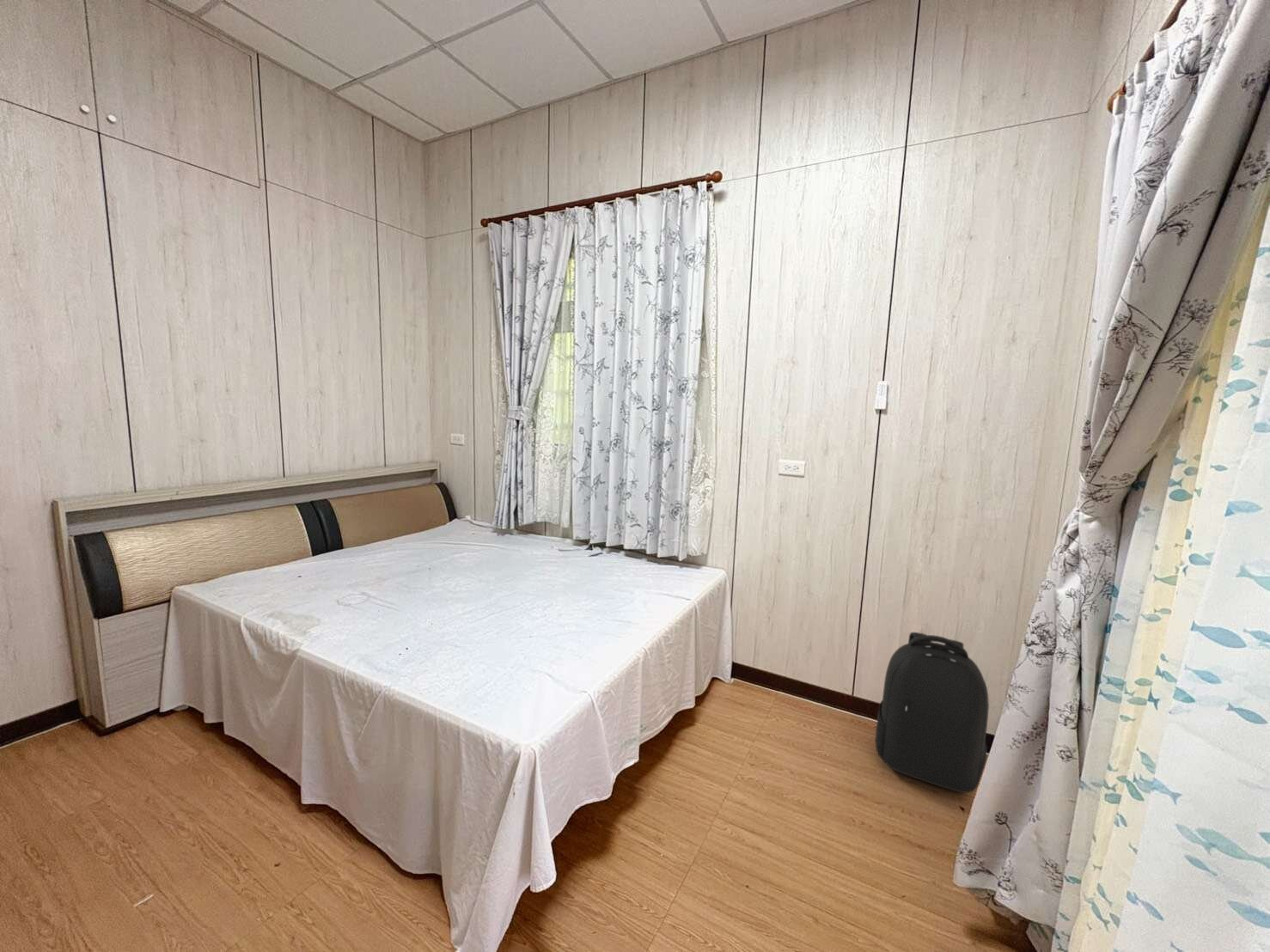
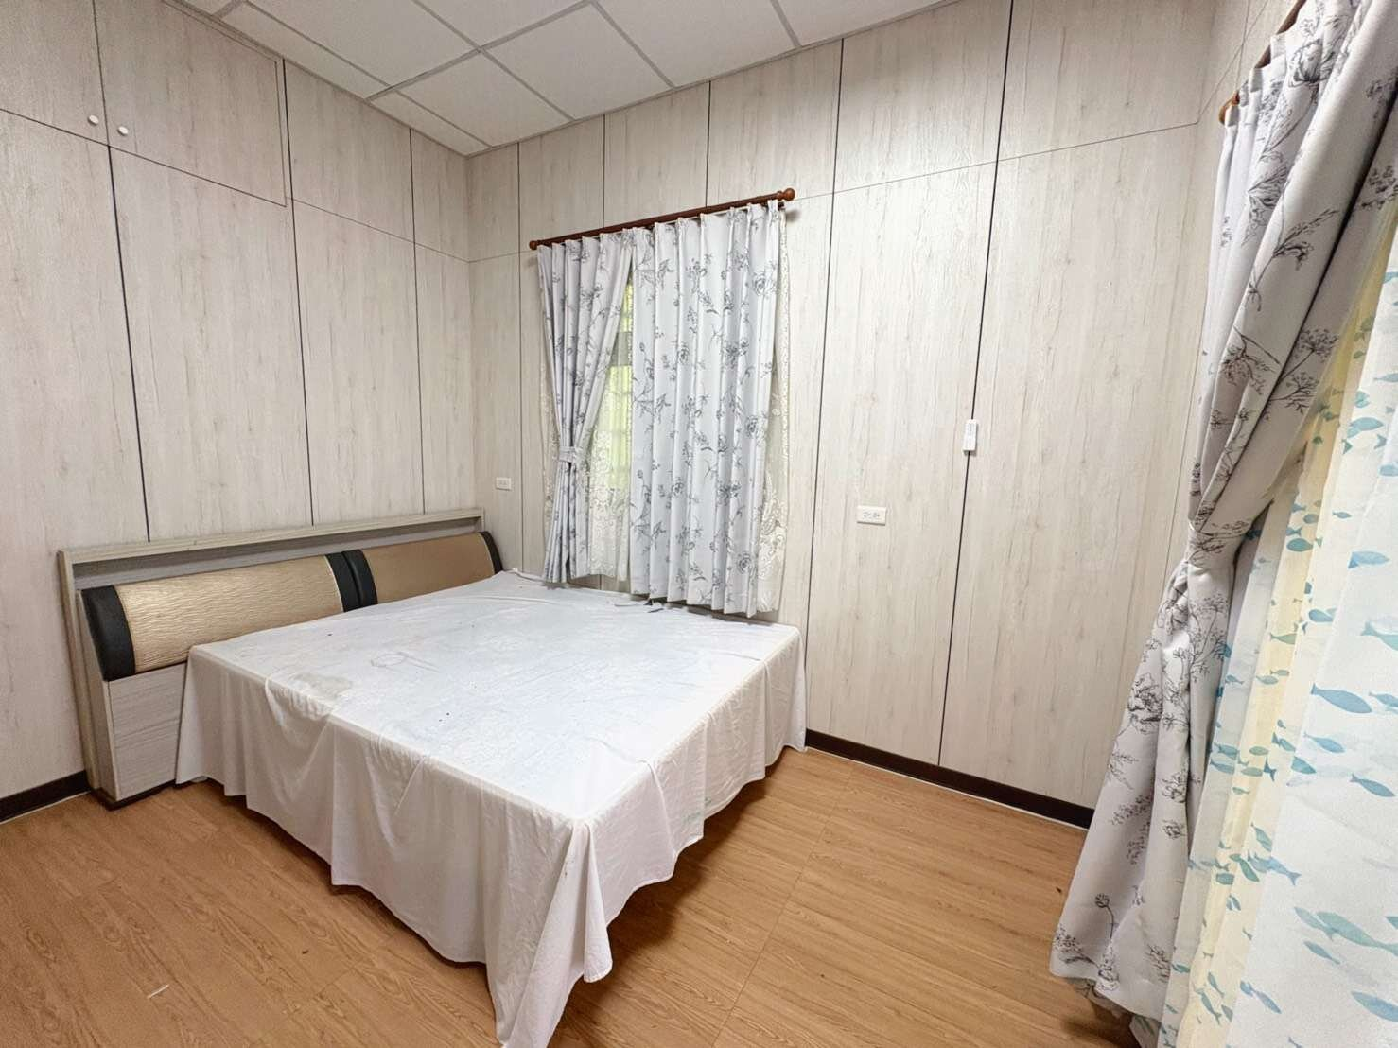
- backpack [875,632,990,794]
